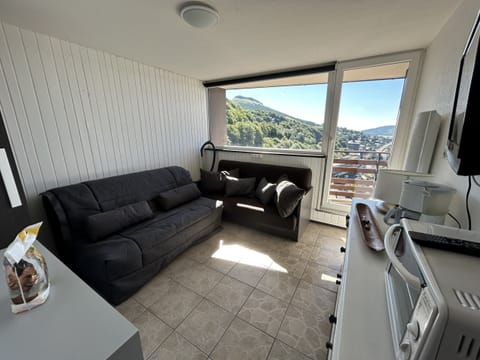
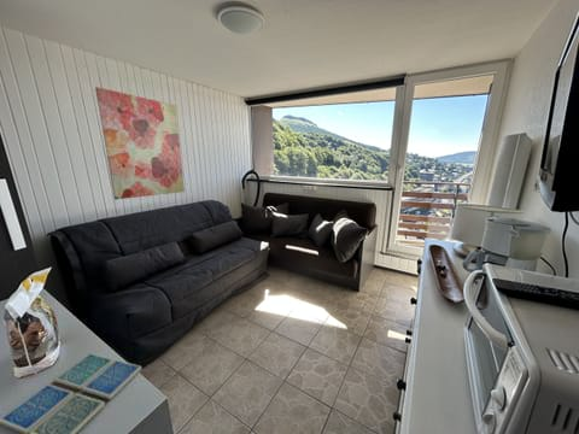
+ drink coaster [0,352,142,434]
+ wall art [94,86,186,200]
